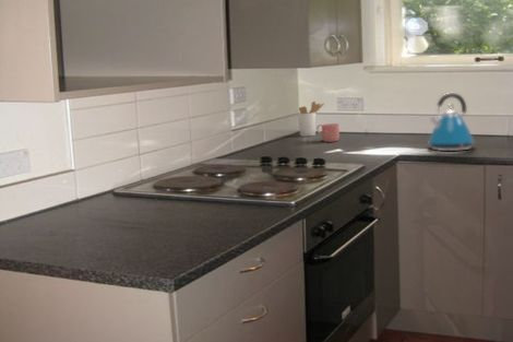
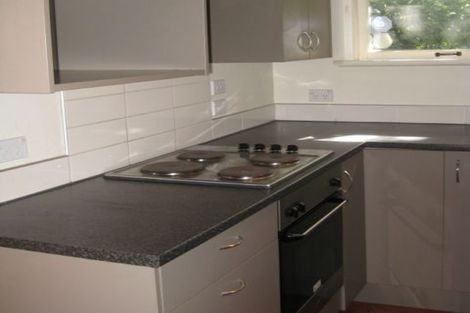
- utensil holder [297,101,325,138]
- mug [315,122,341,143]
- kettle [428,92,476,152]
